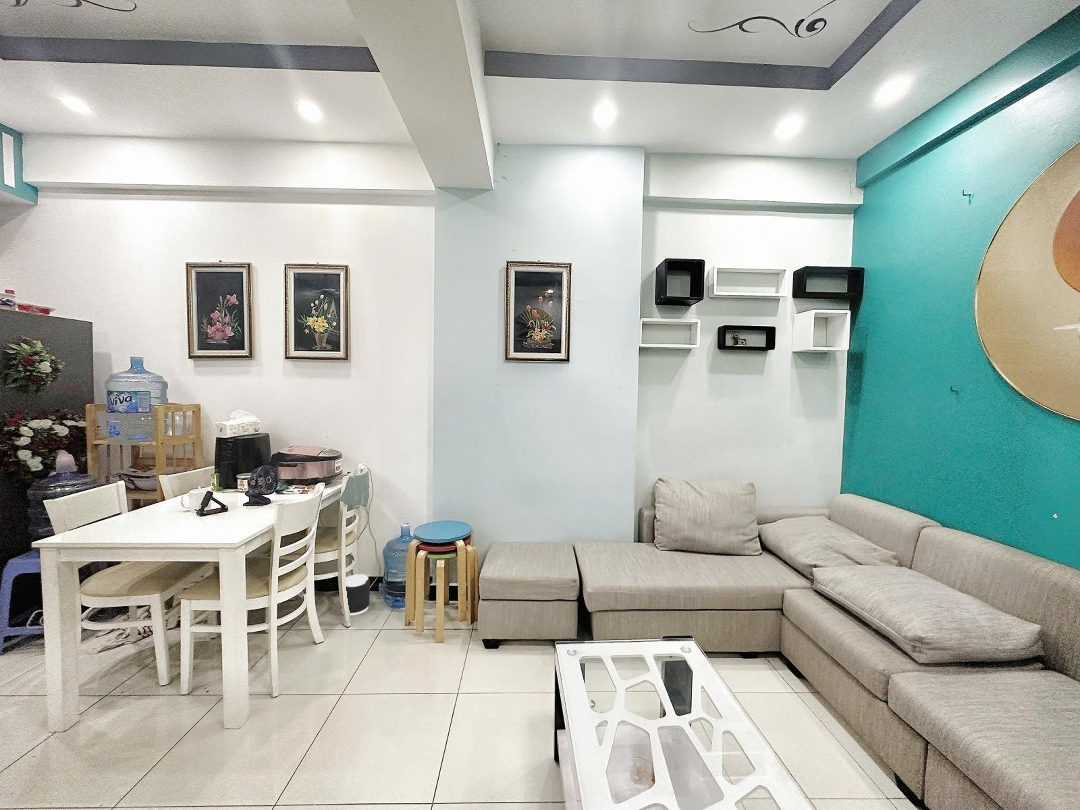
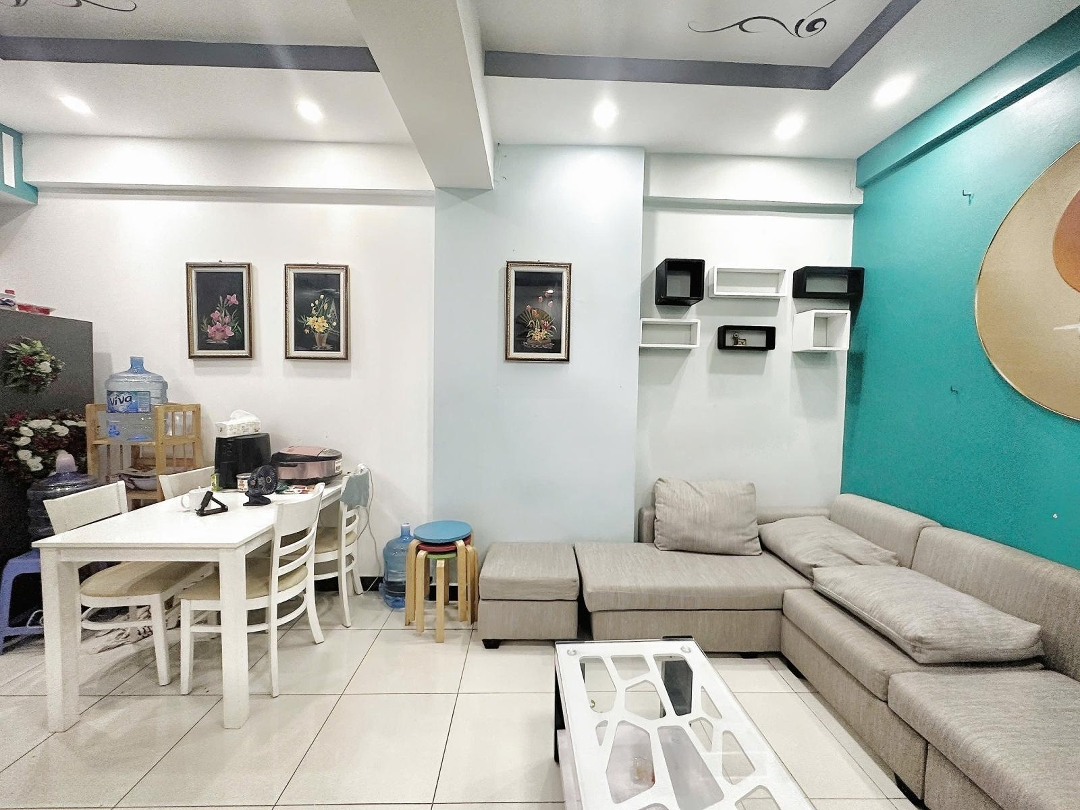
- speaker [340,573,371,616]
